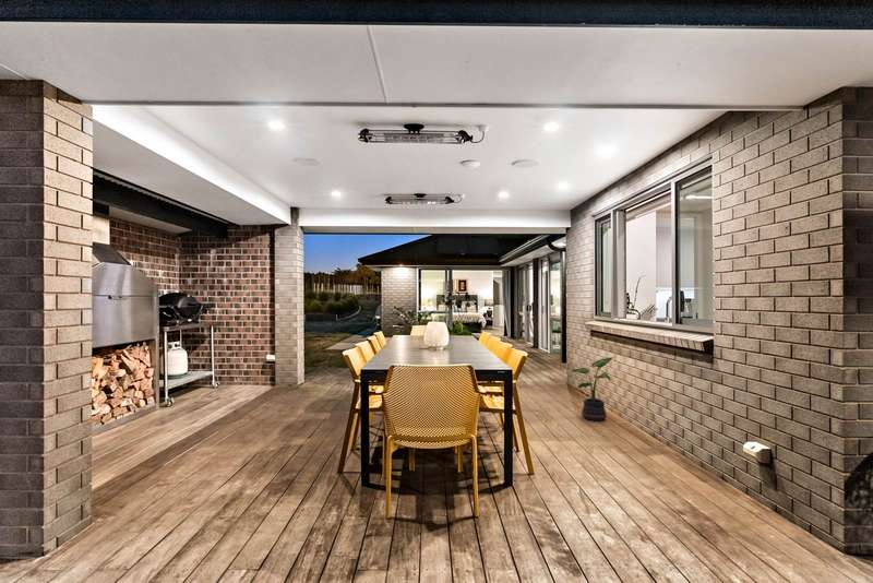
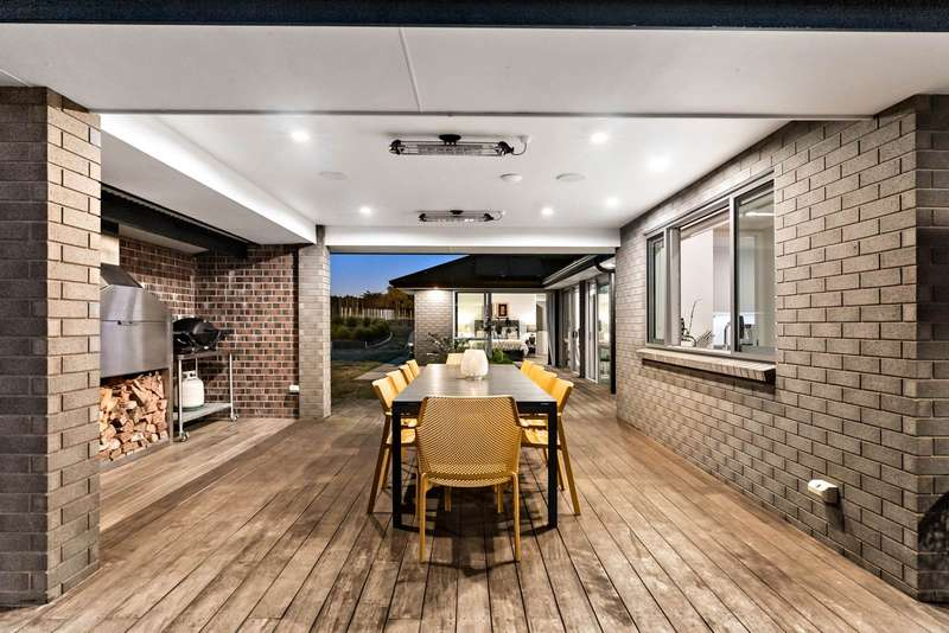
- potted plant [571,356,613,423]
